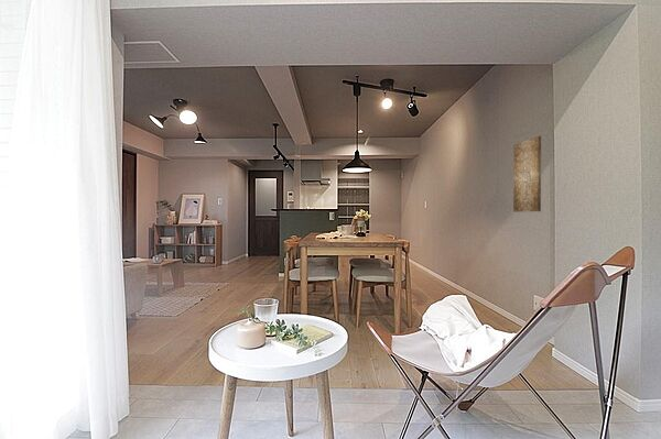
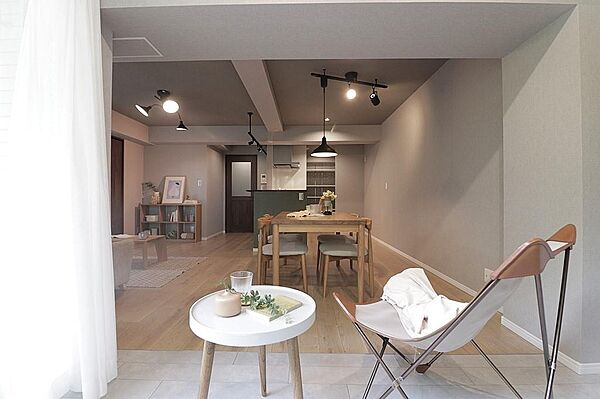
- wall art [512,135,542,212]
